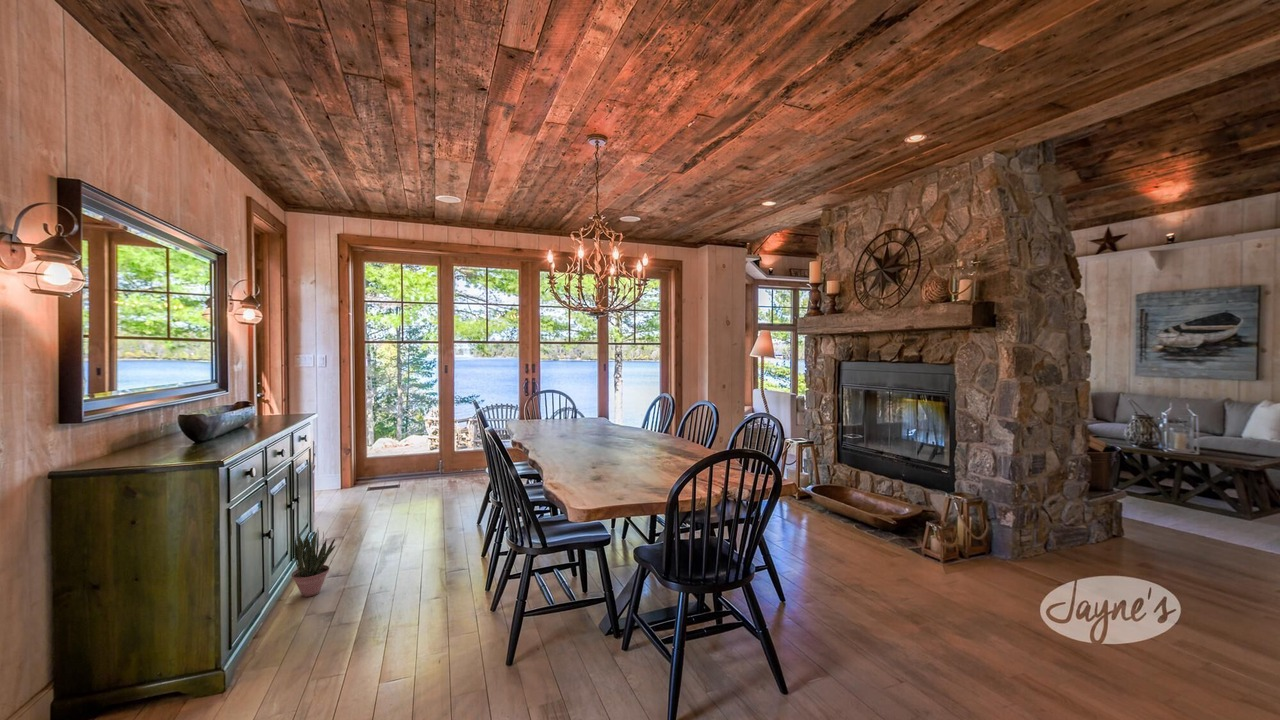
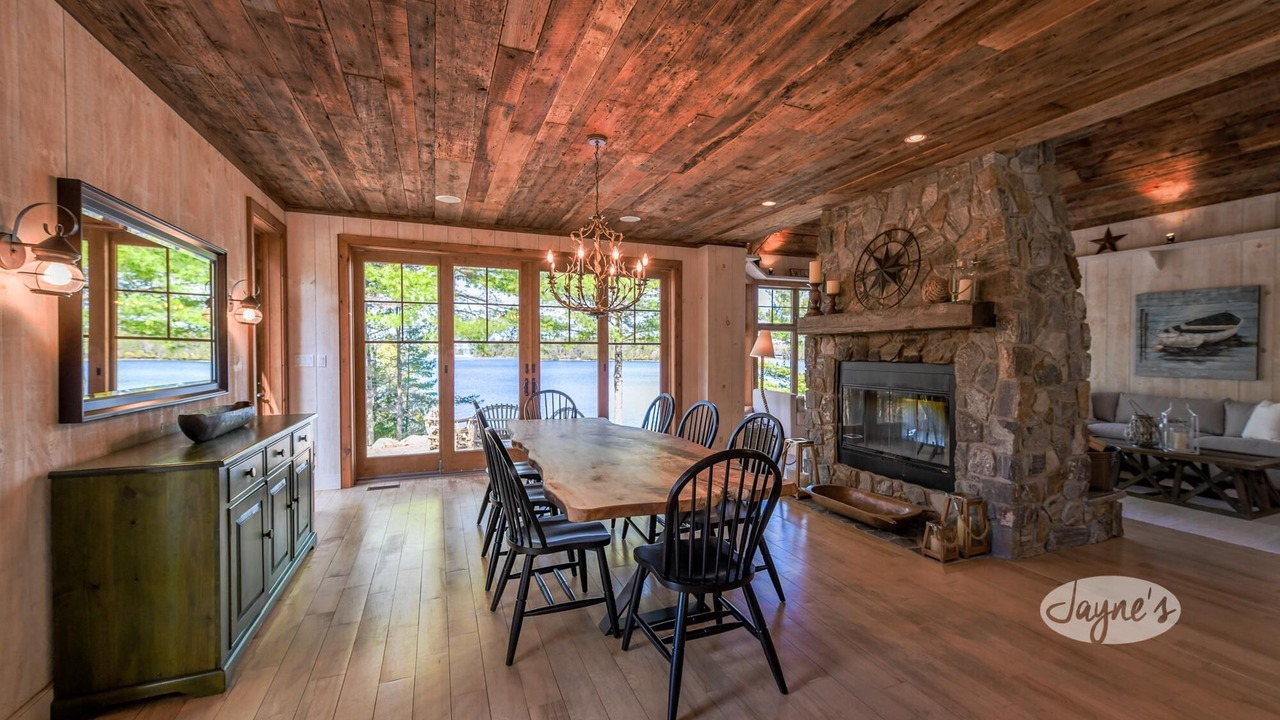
- potted plant [291,528,336,598]
